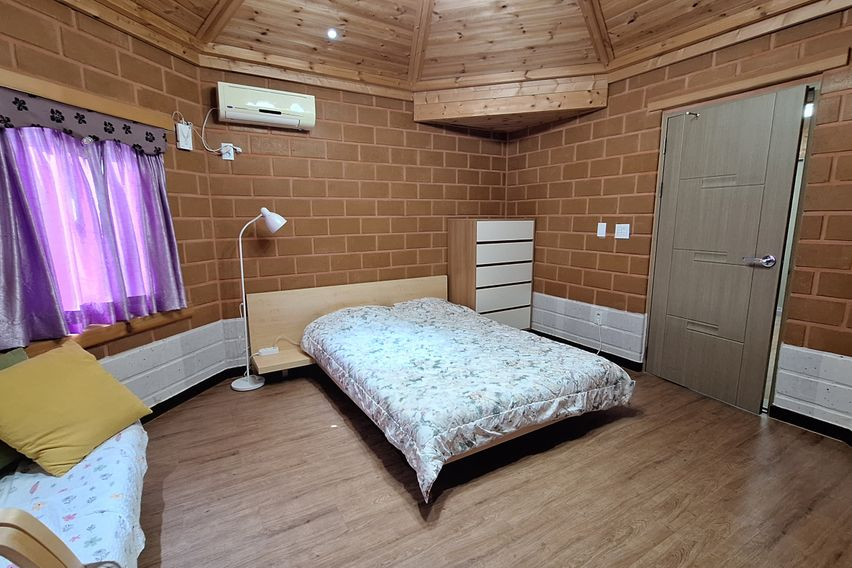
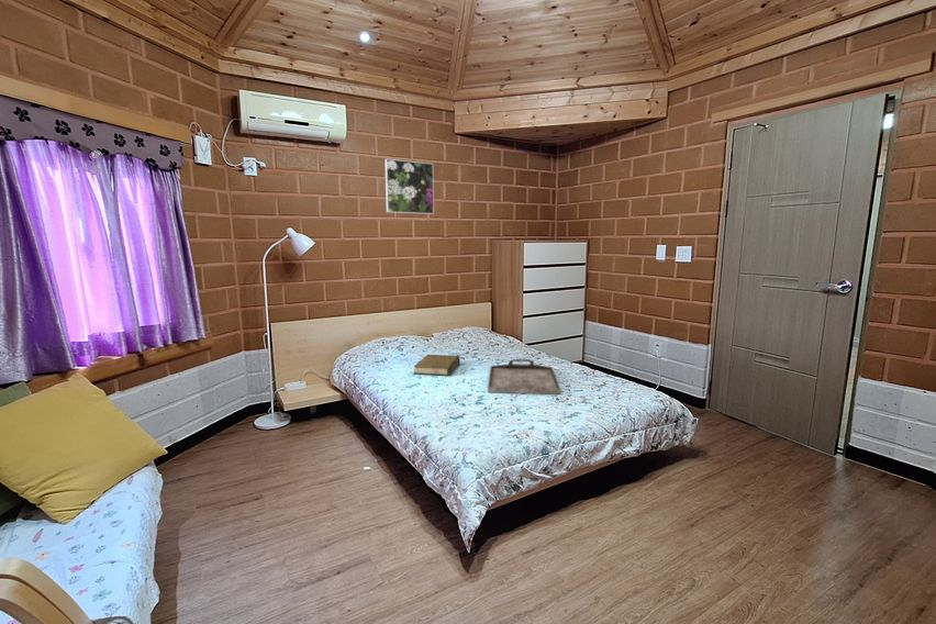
+ serving tray [487,358,561,395]
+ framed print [383,158,435,215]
+ book [413,354,460,377]
